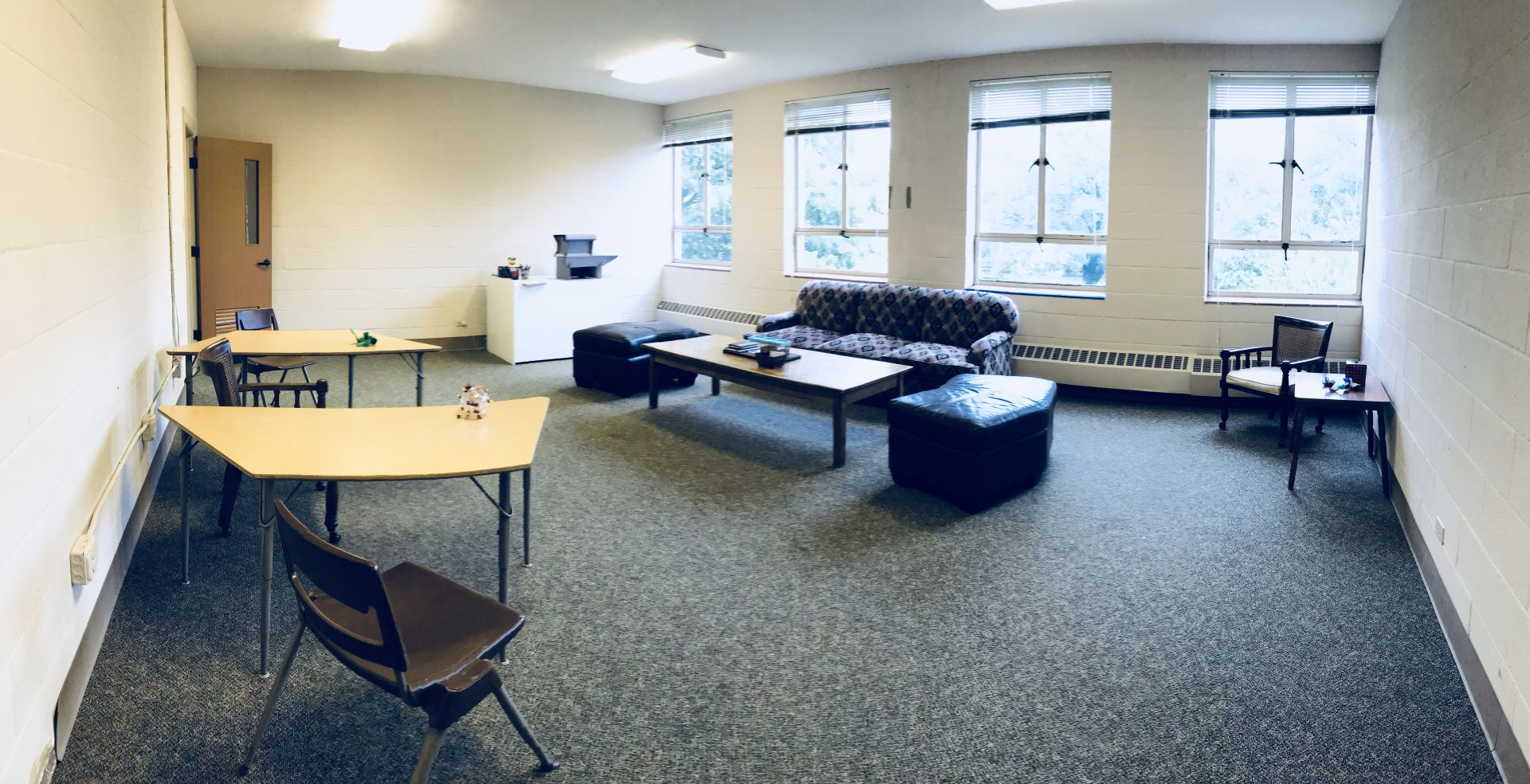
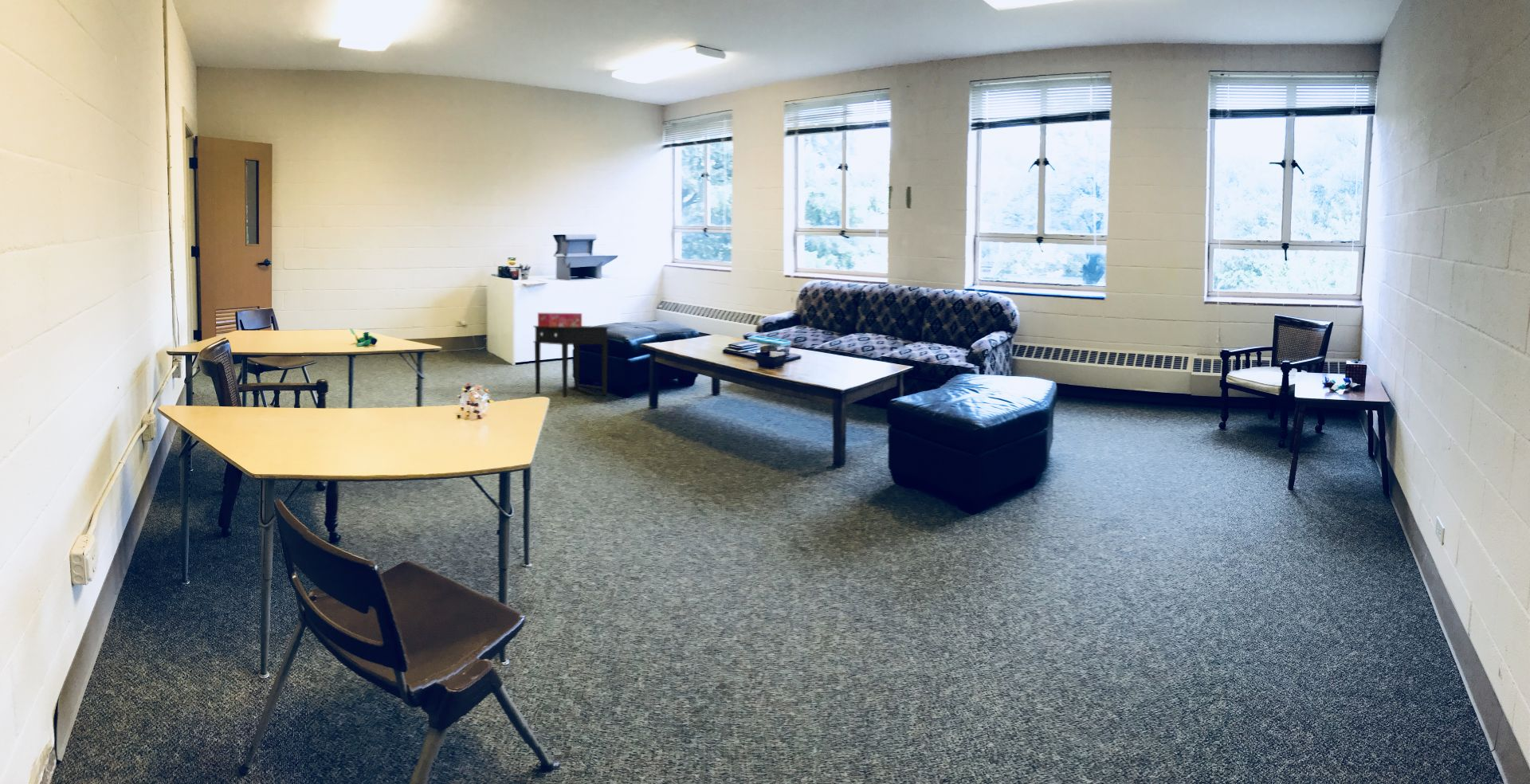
+ tissue box [537,312,583,327]
+ side table [532,325,610,398]
